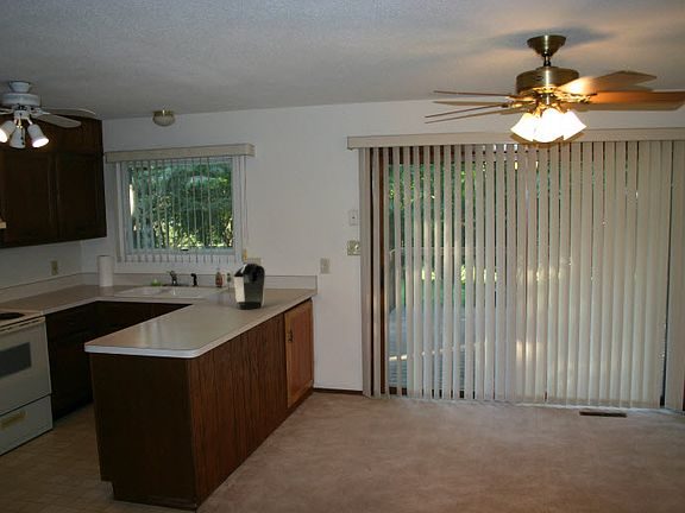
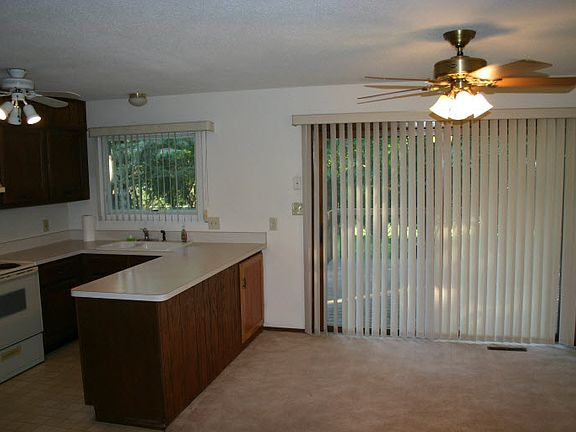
- coffee maker [224,262,266,310]
